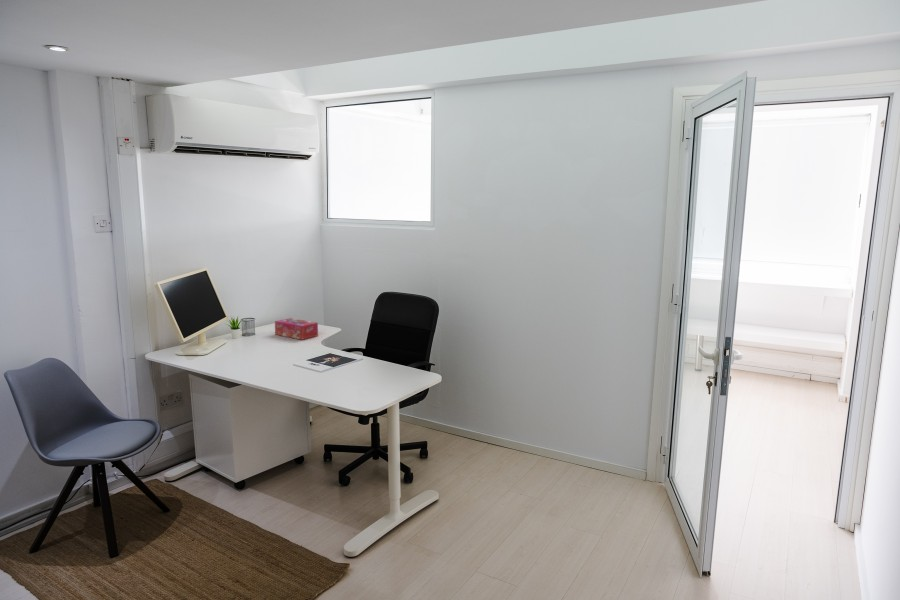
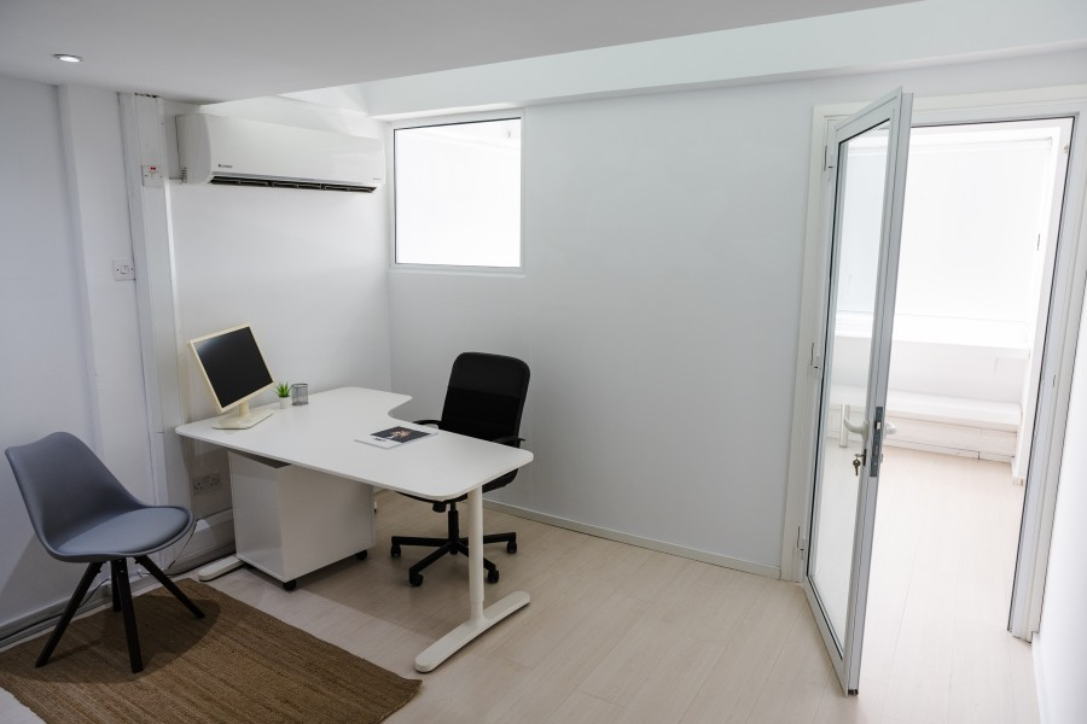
- tissue box [274,317,319,341]
